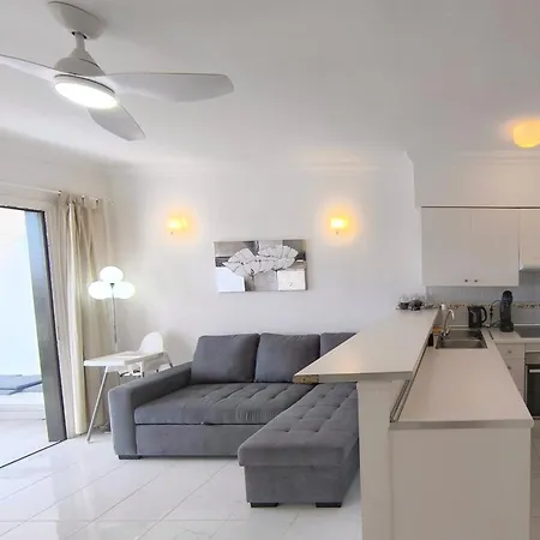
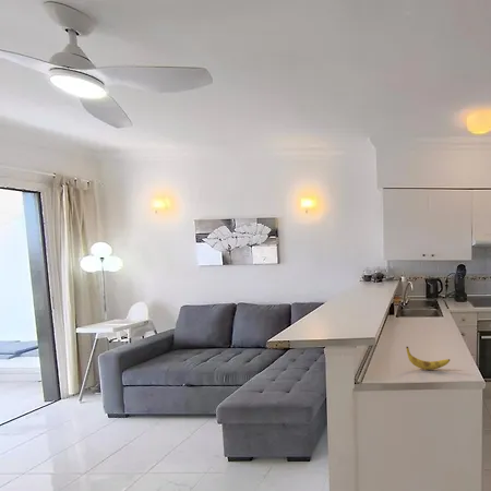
+ banana [405,346,451,371]
